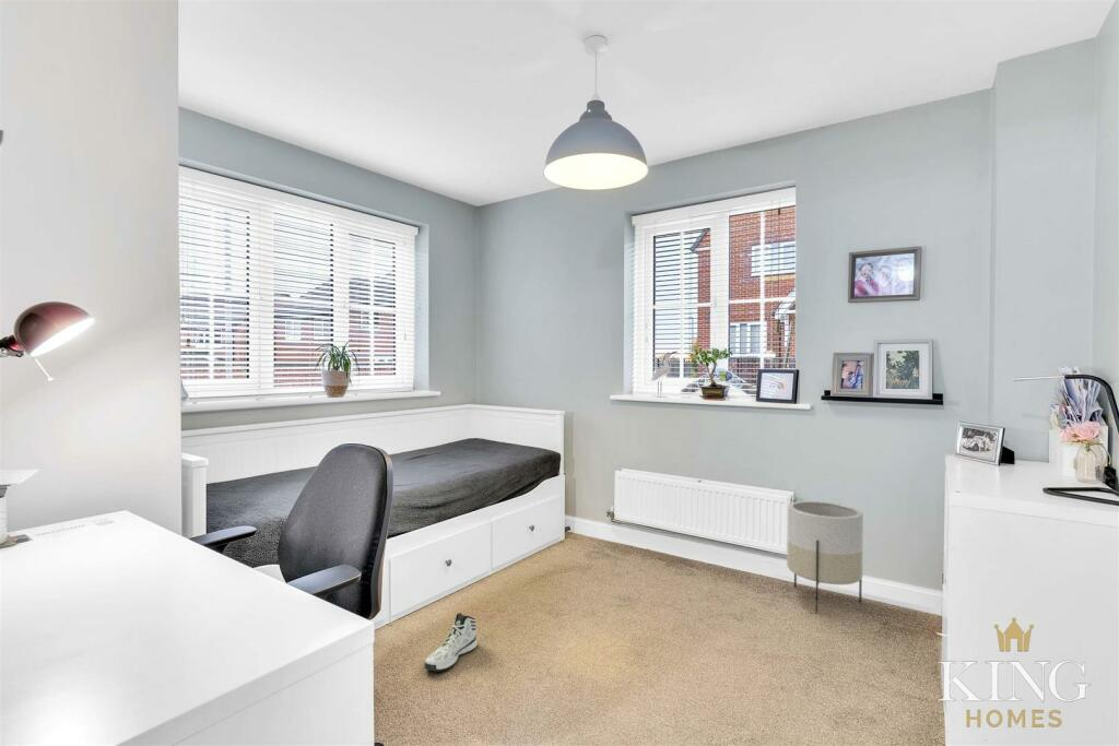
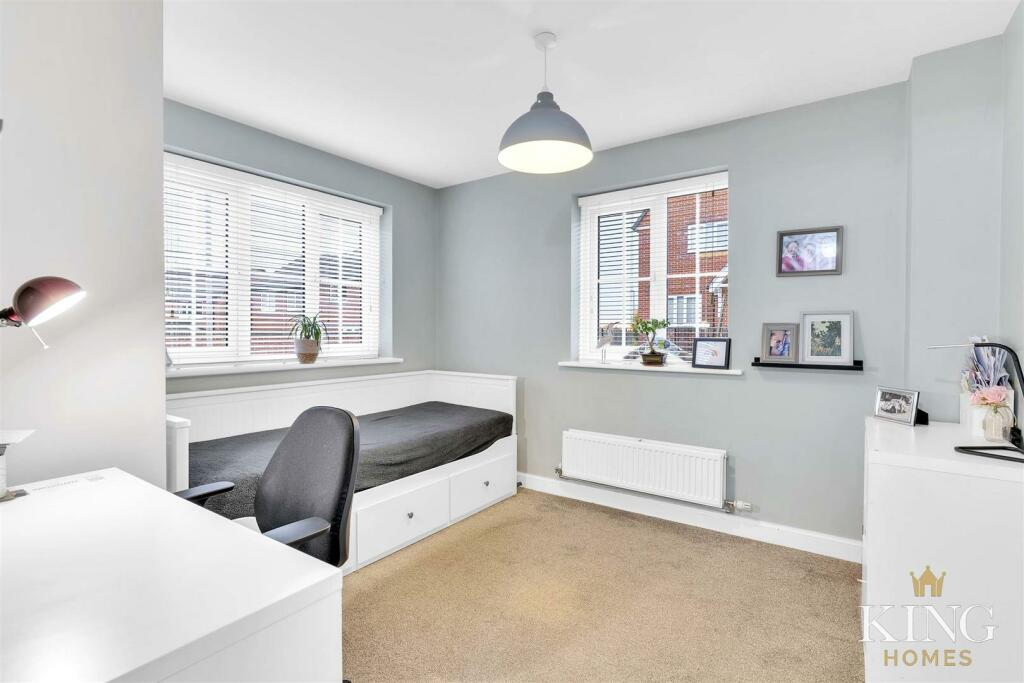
- planter [786,500,864,614]
- sneaker [423,612,479,673]
